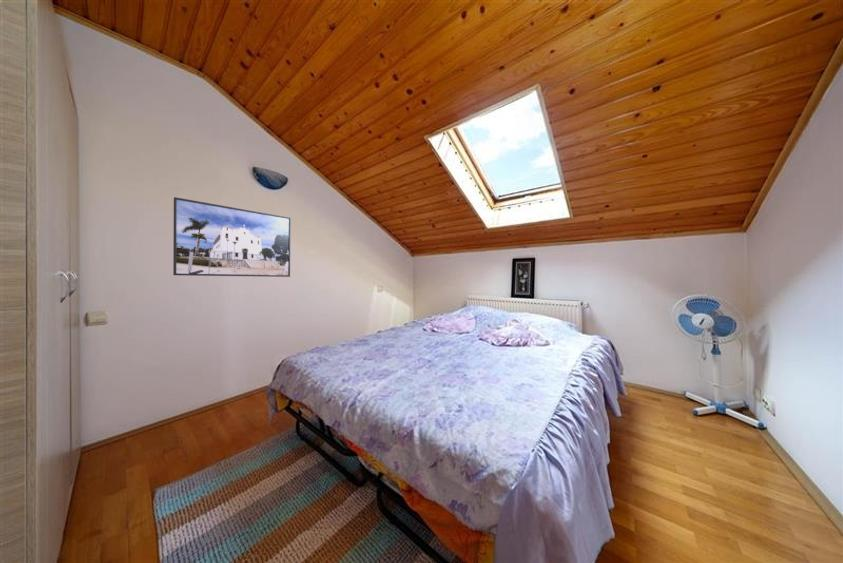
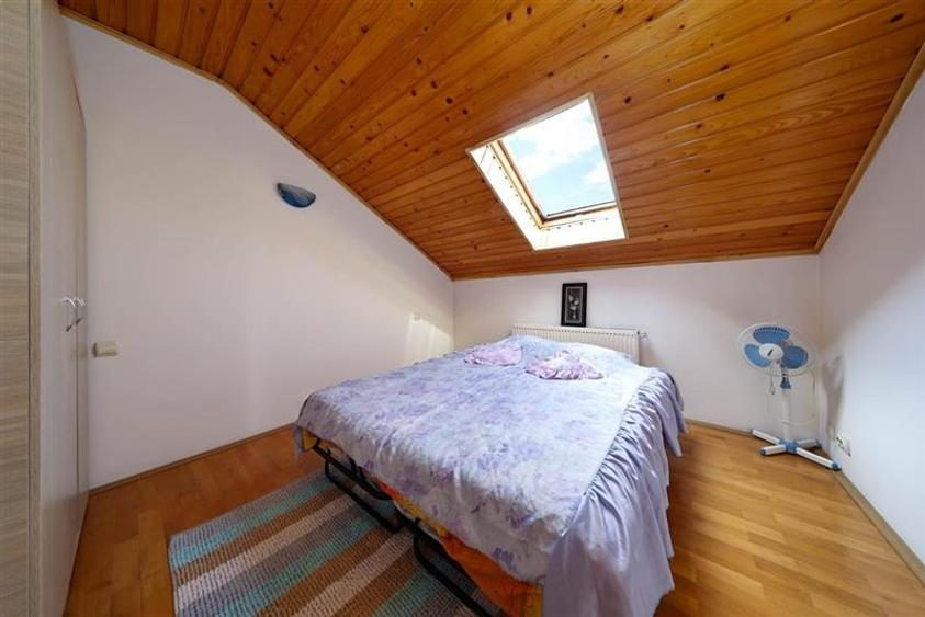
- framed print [172,196,292,278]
